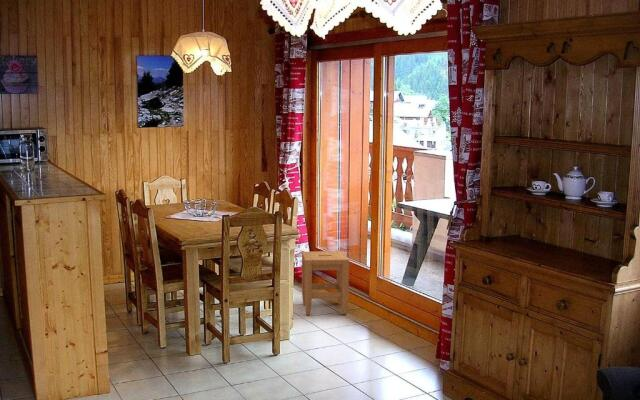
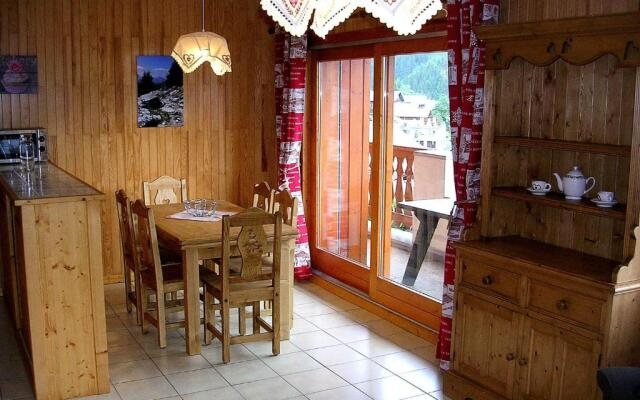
- stool [301,250,350,316]
